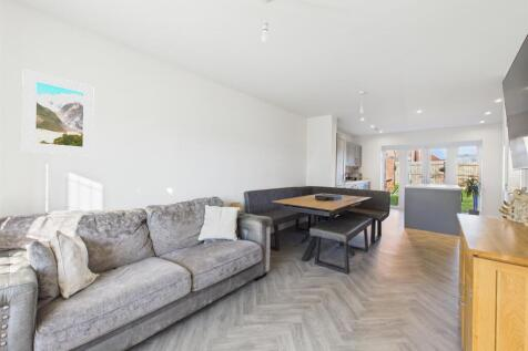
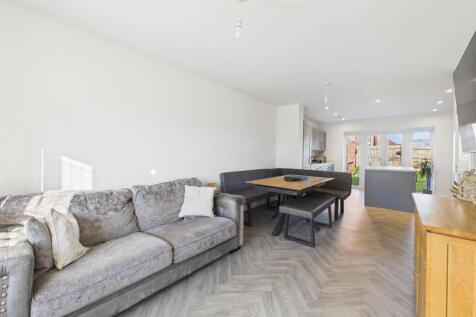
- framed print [21,69,94,157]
